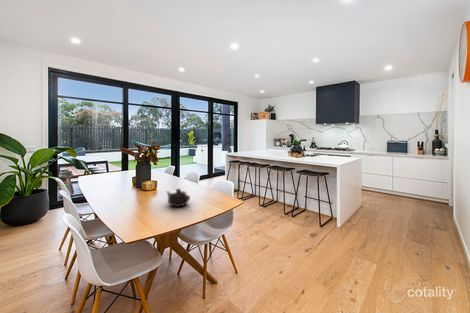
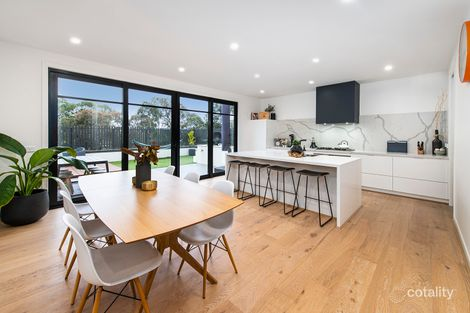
- teapot [165,187,191,208]
